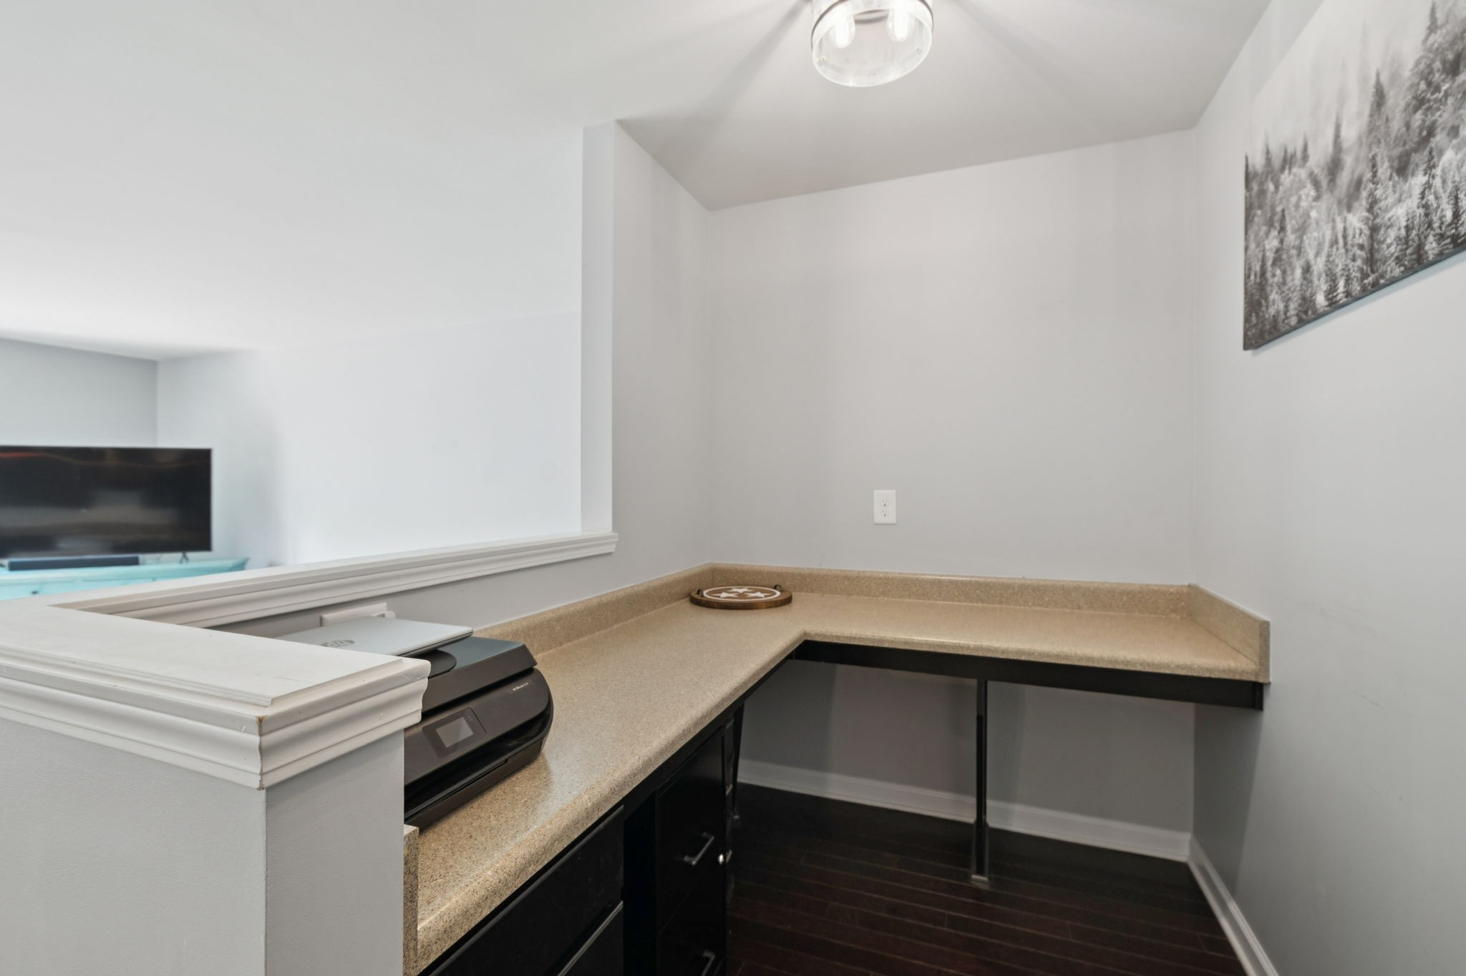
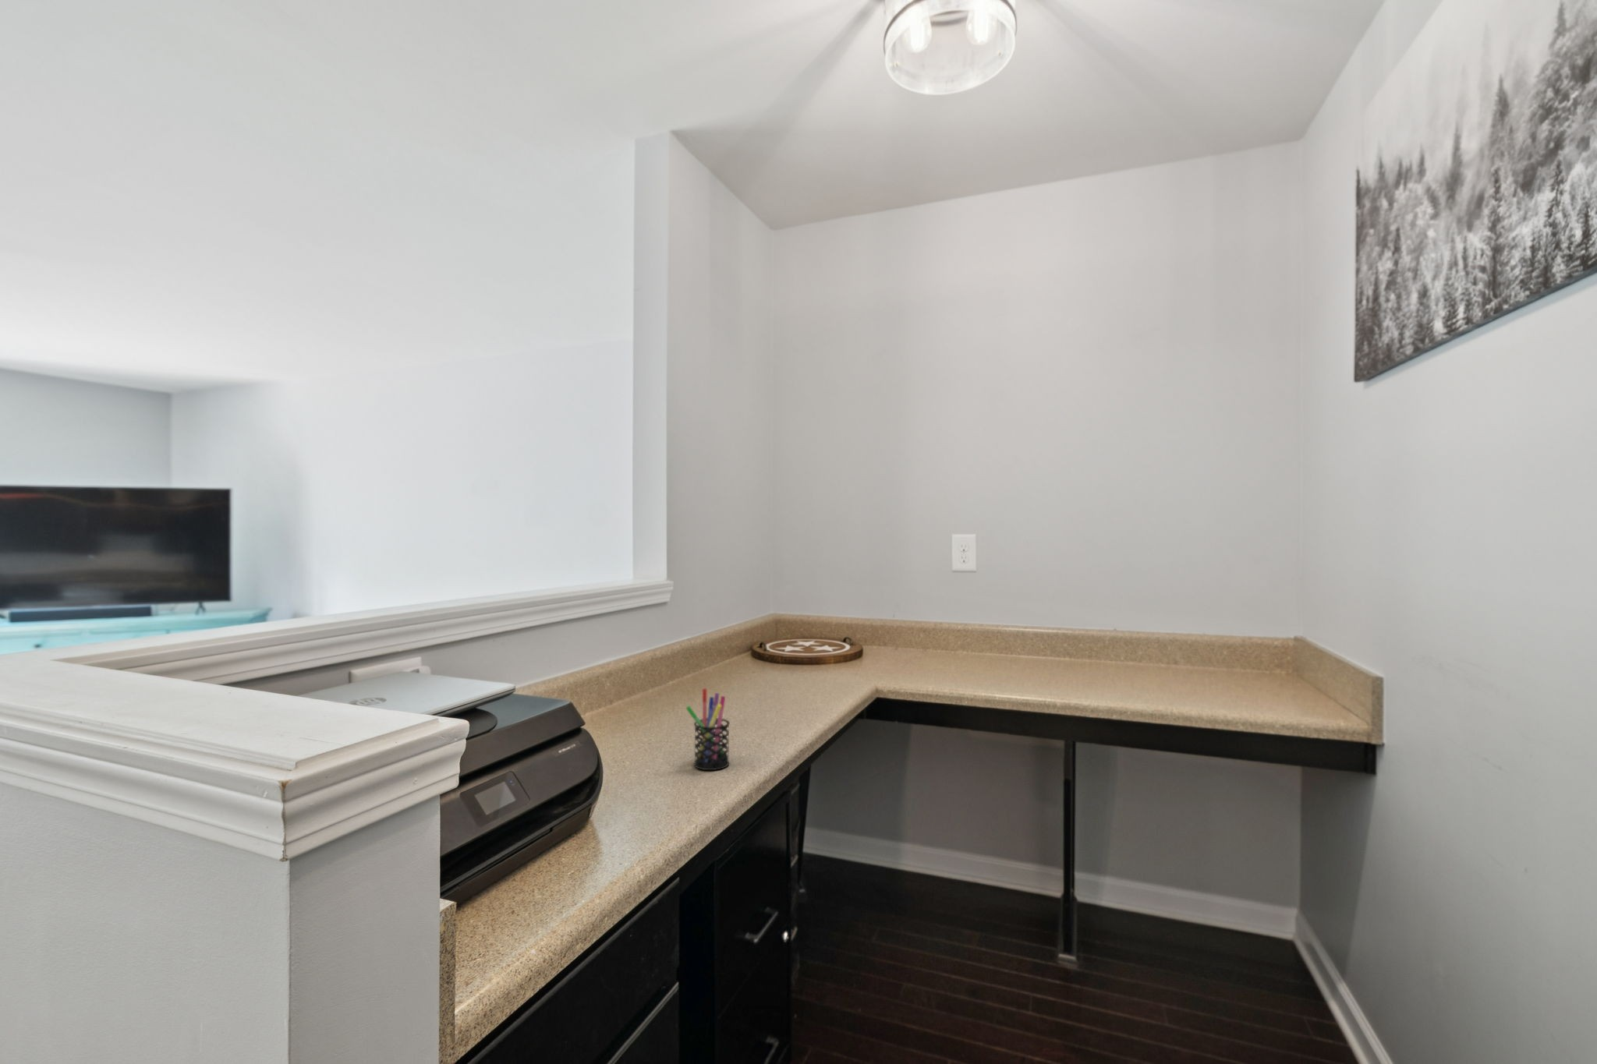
+ pen holder [685,688,730,771]
